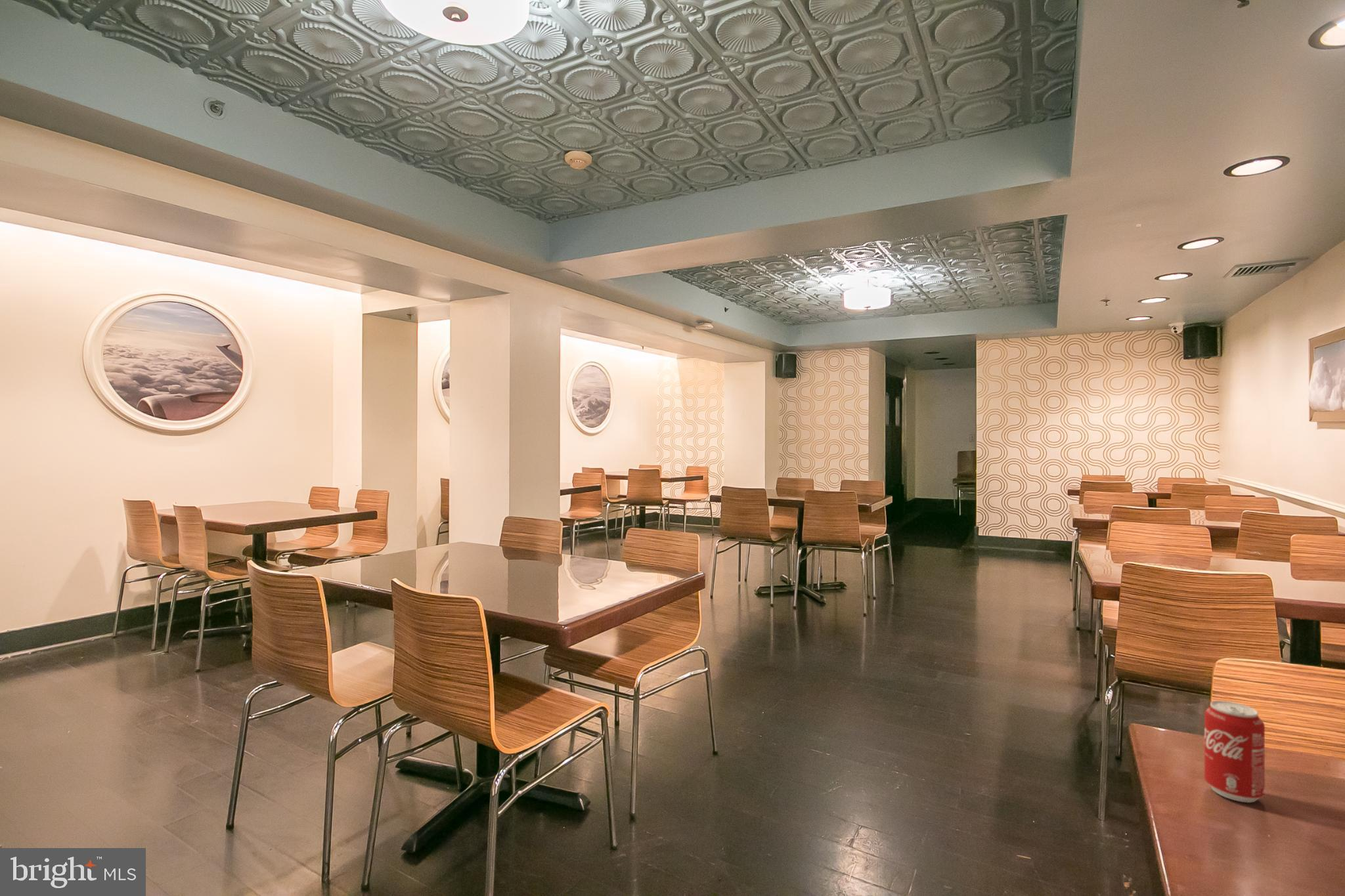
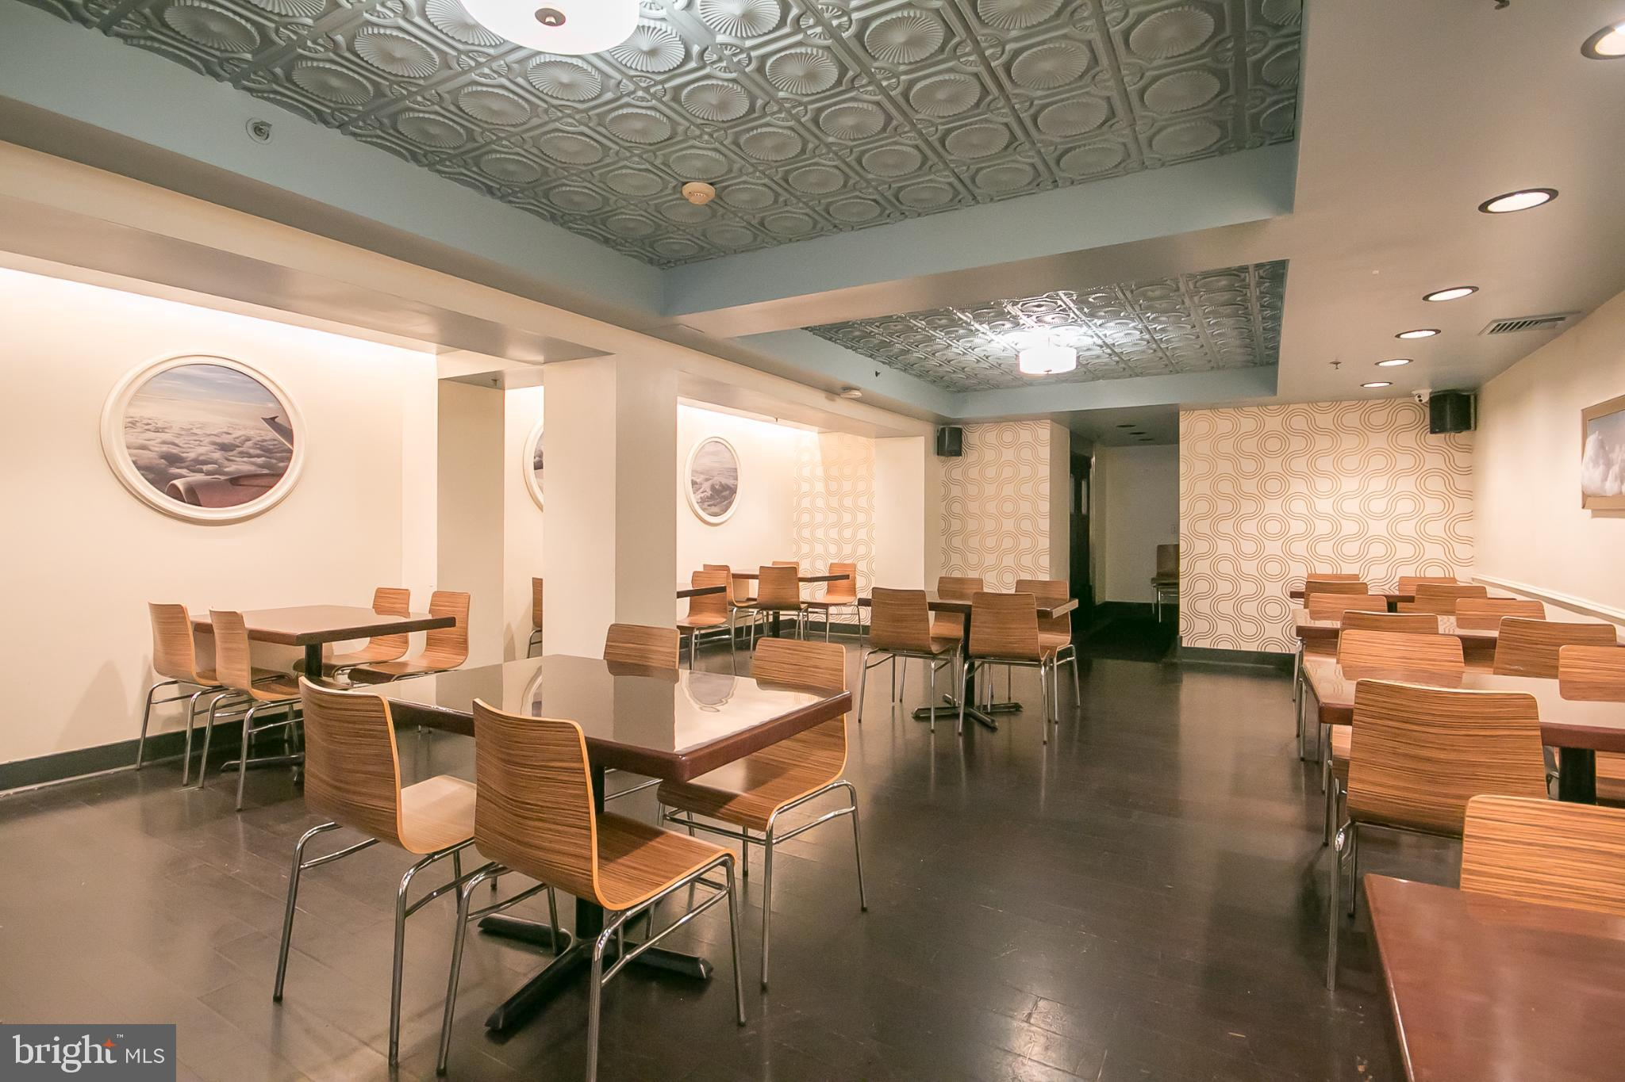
- beverage can [1204,700,1266,803]
